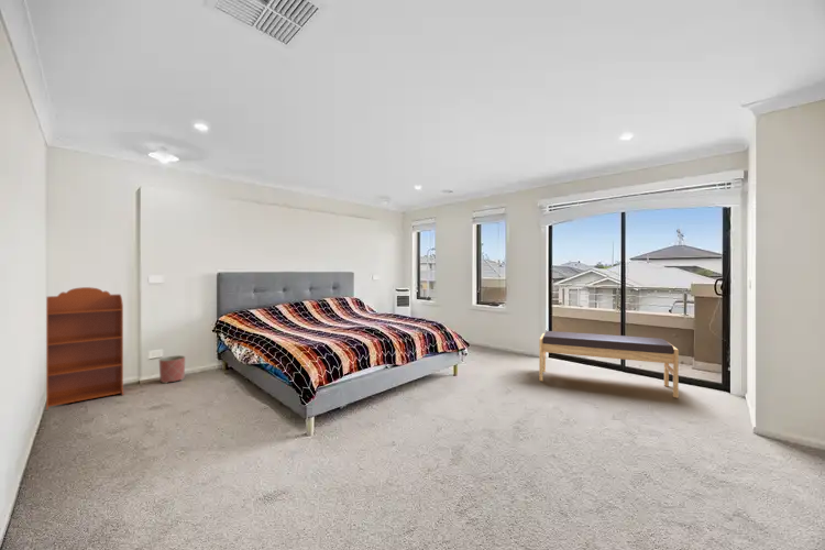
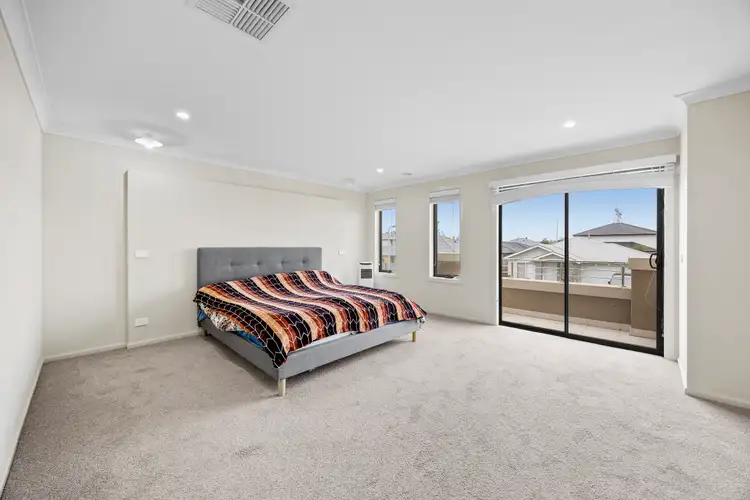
- bookcase [45,286,124,411]
- bench [538,330,680,399]
- planter [158,354,186,384]
